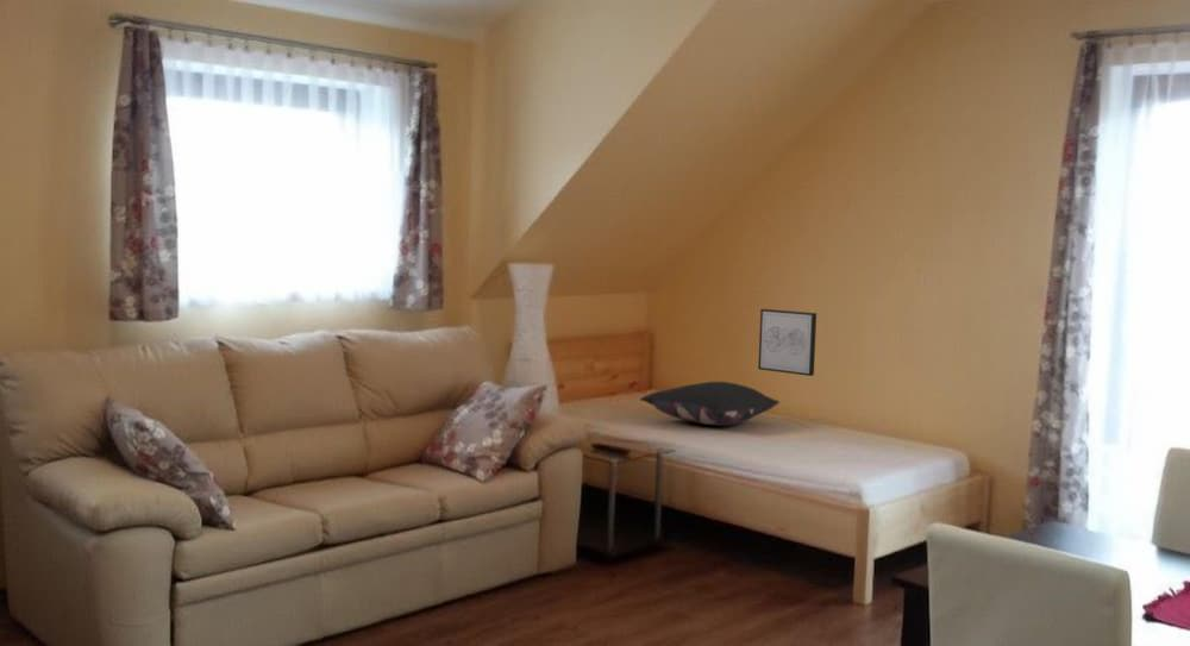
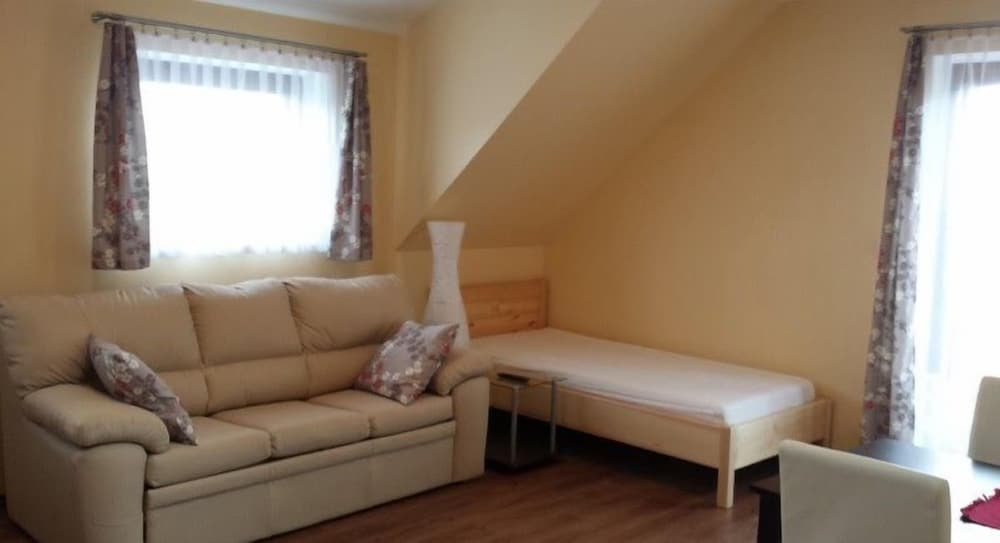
- pillow [639,381,781,427]
- wall art [757,308,818,377]
